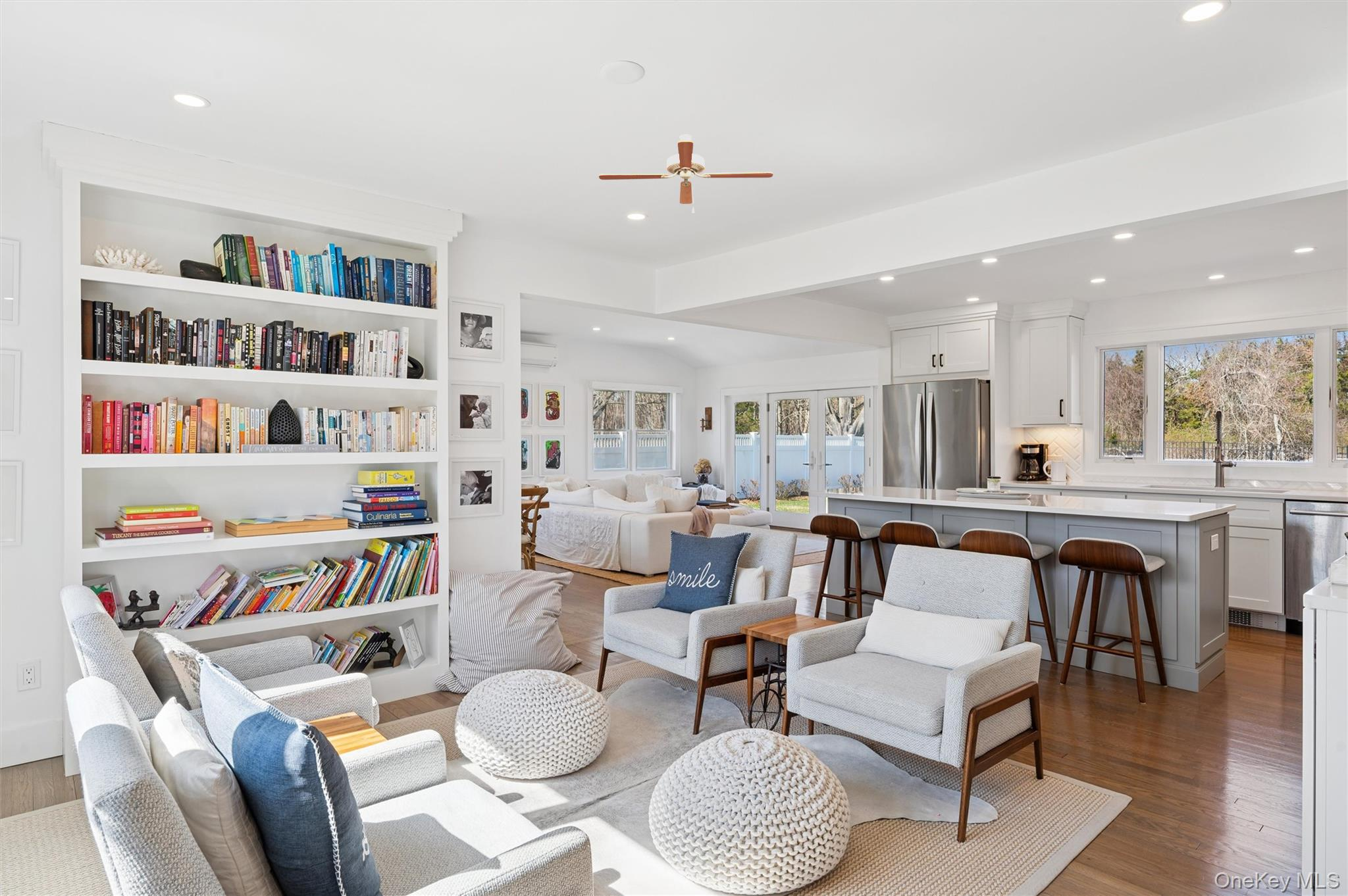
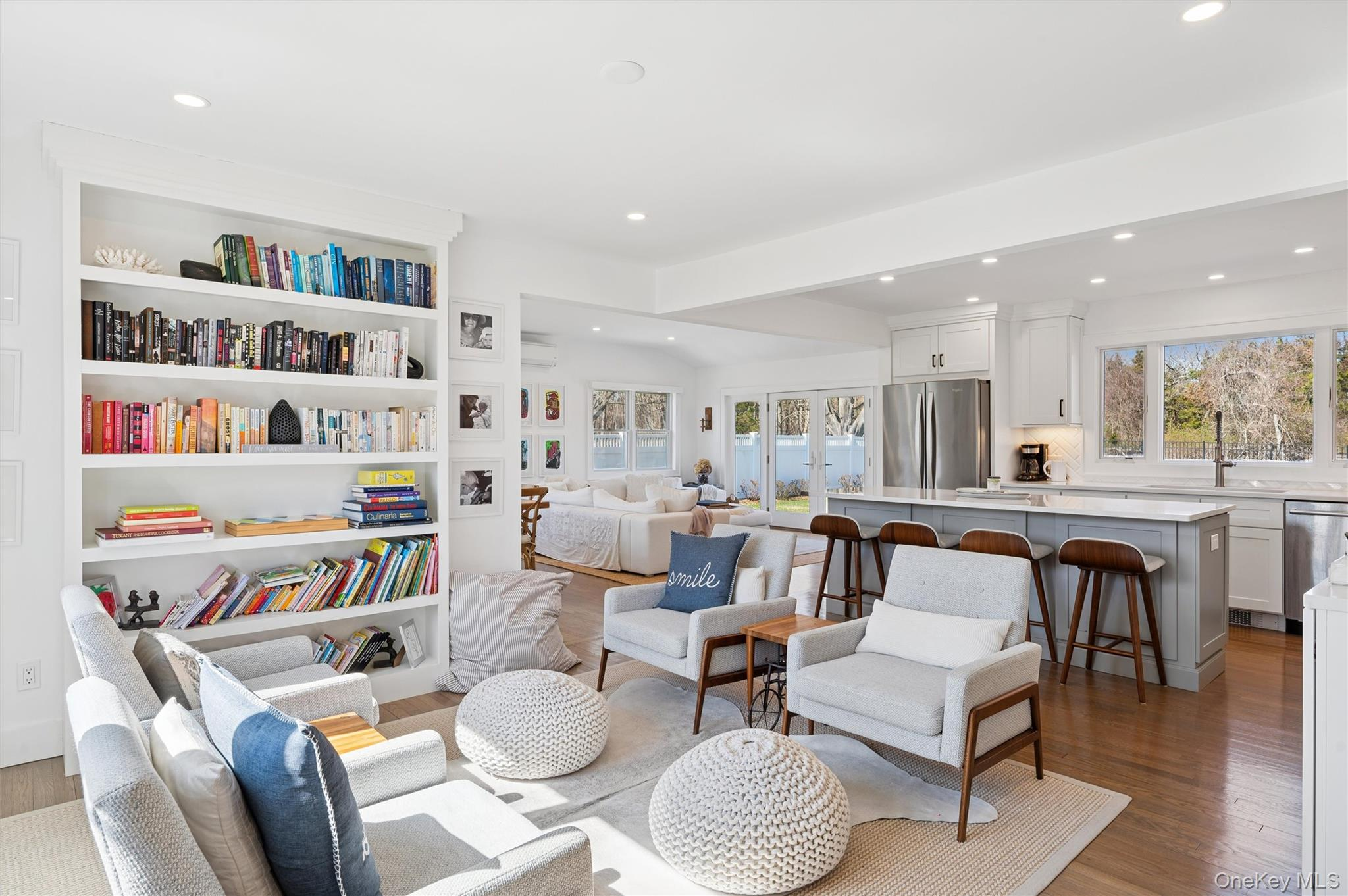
- ceiling fan [598,134,773,214]
